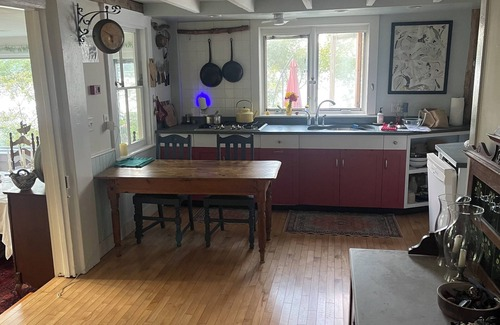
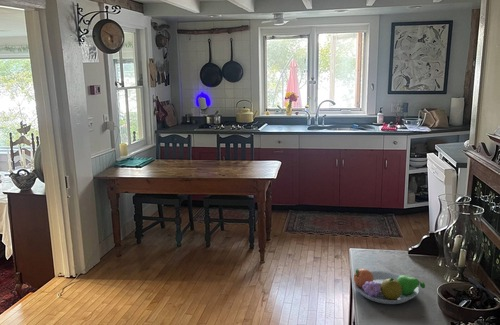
+ fruit bowl [351,267,426,305]
